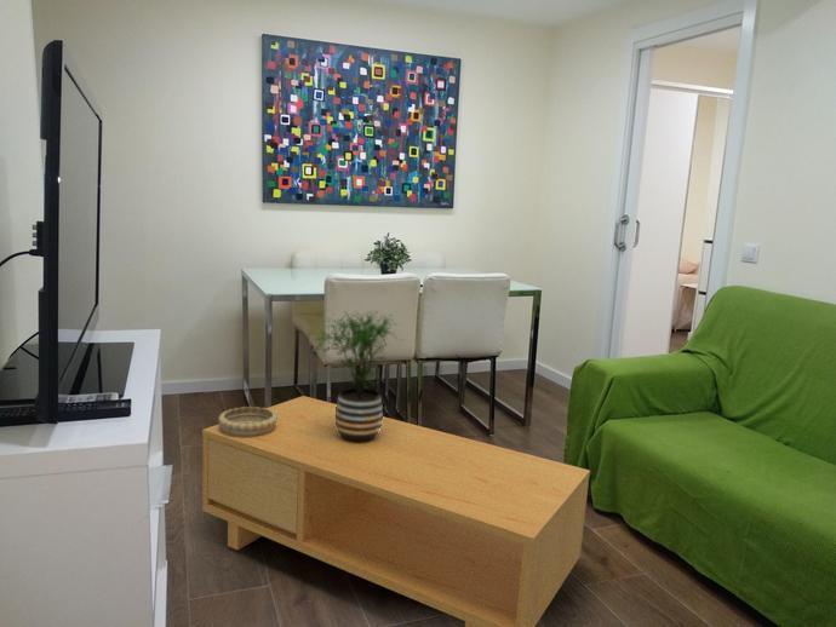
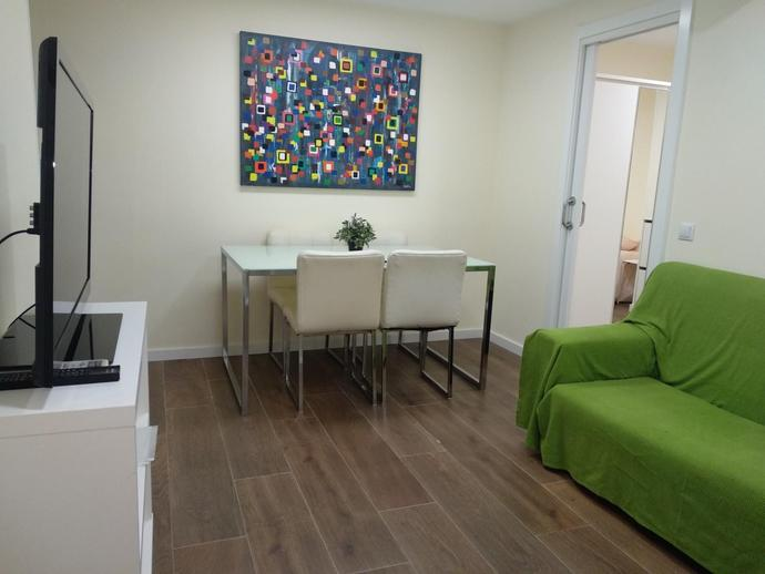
- coffee table [201,395,591,627]
- decorative bowl [217,405,277,437]
- potted plant [311,309,406,443]
